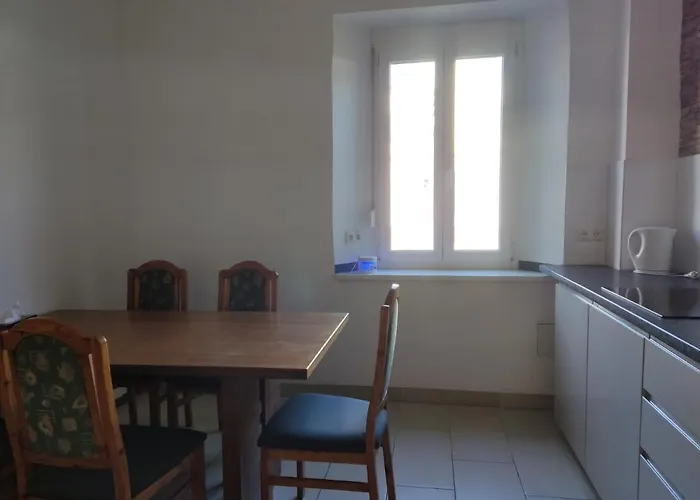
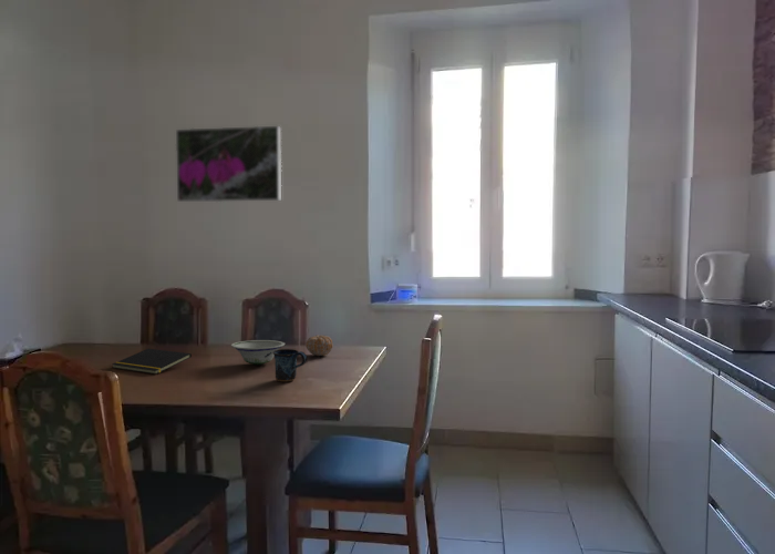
+ notepad [112,348,193,376]
+ bowl [230,339,286,367]
+ mug [272,348,308,382]
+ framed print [175,125,282,203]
+ fruit [304,335,334,357]
